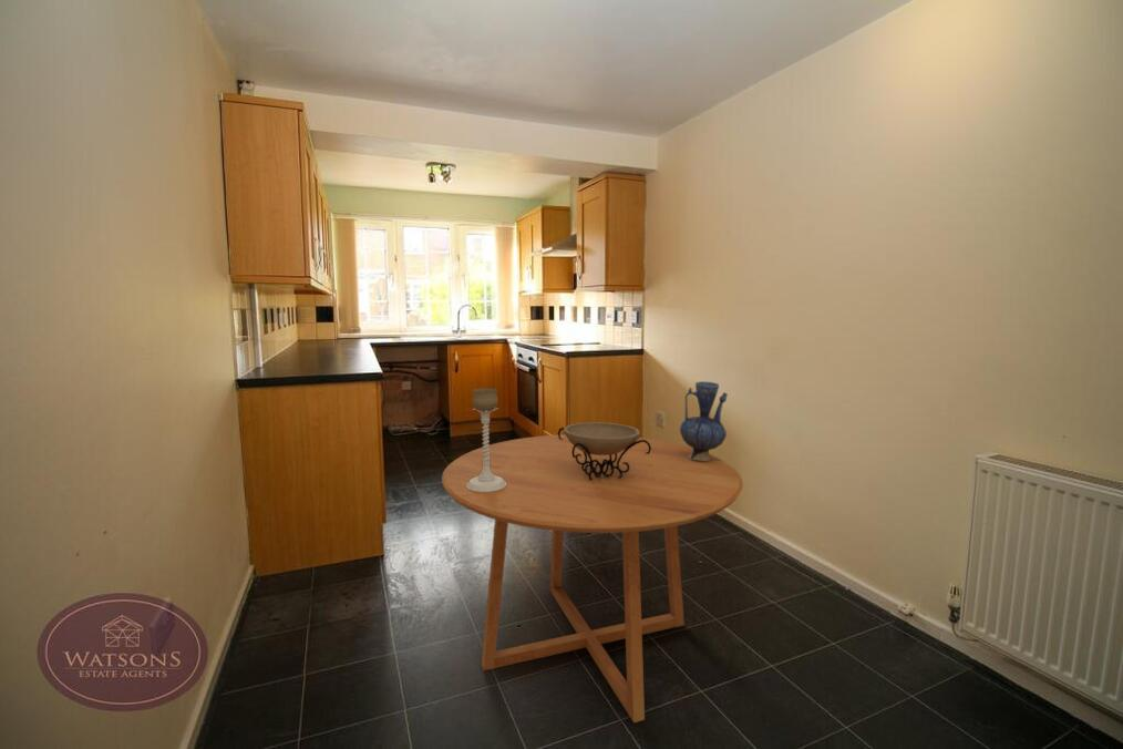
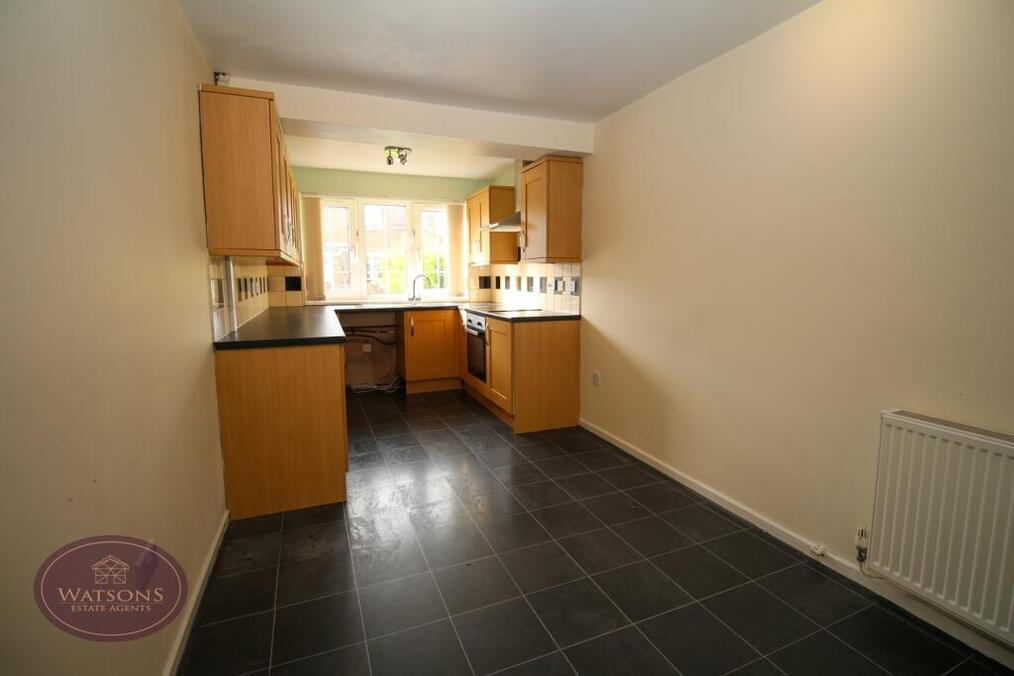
- candle holder [466,387,506,492]
- decorative bowl [557,421,651,481]
- dining table [441,433,744,724]
- vase [679,380,729,462]
